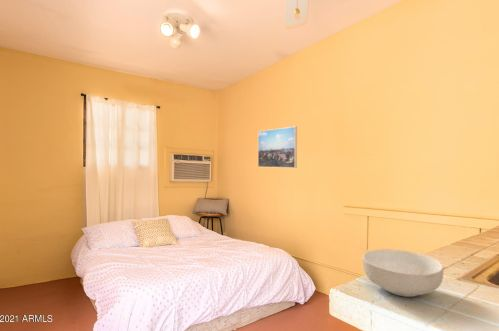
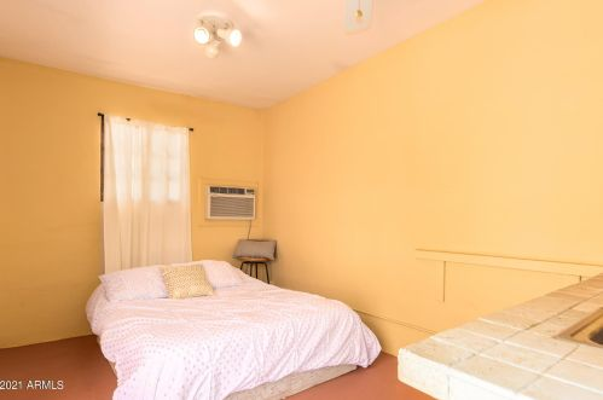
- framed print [257,125,298,169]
- cereal bowl [362,248,445,298]
